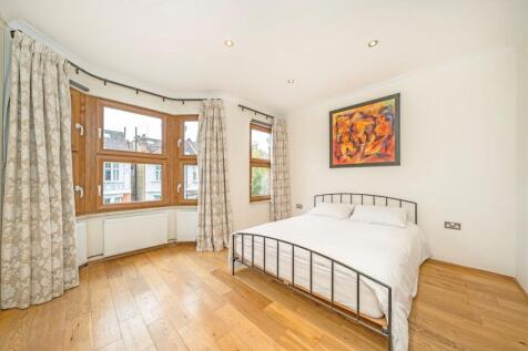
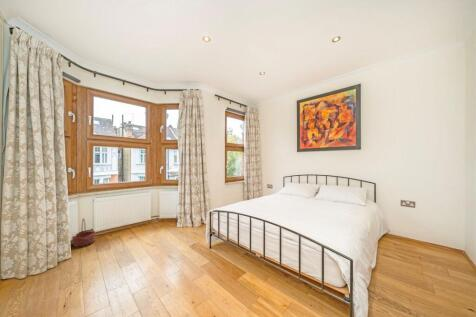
+ basket [71,217,97,247]
